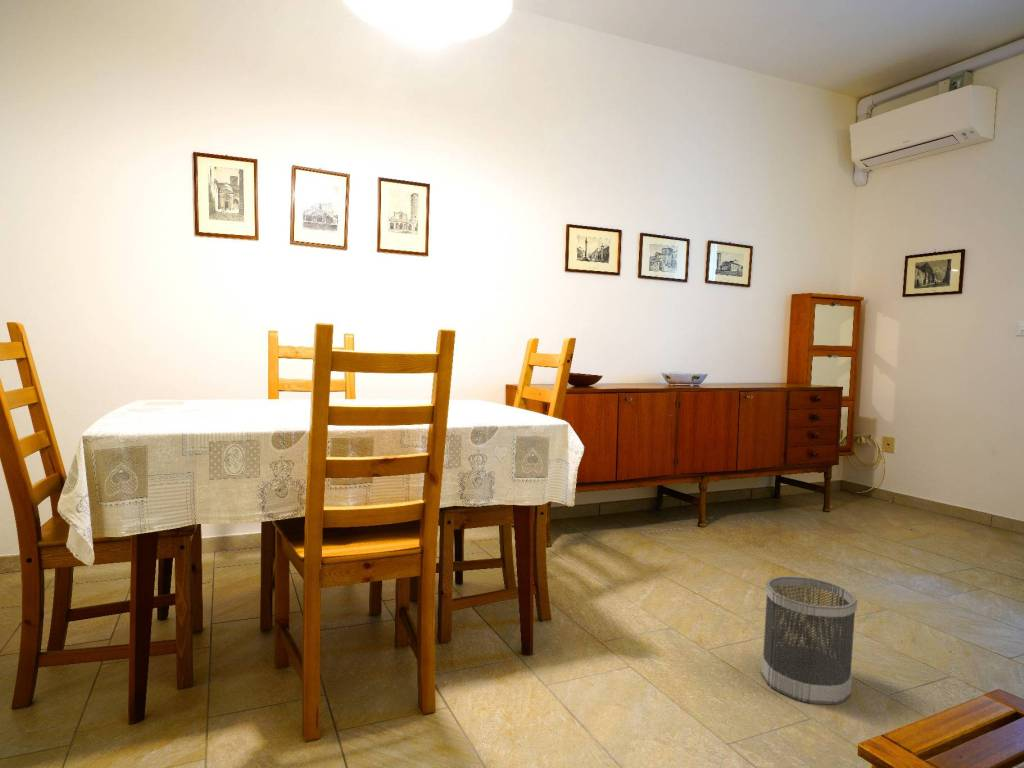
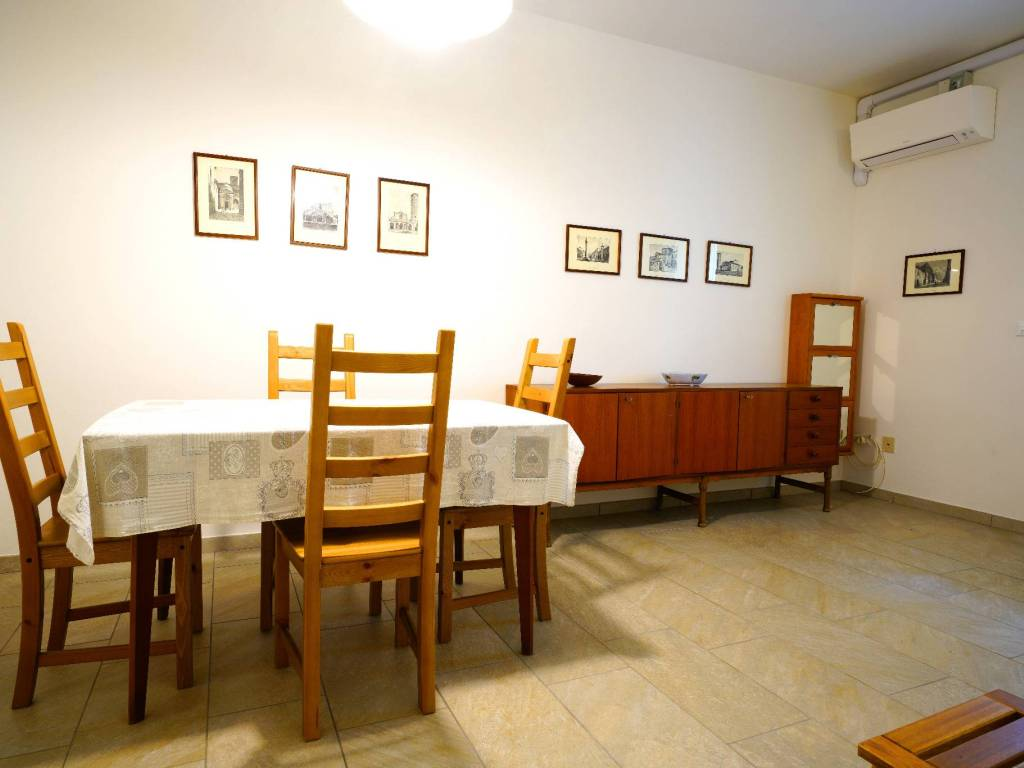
- wastebasket [760,575,858,706]
